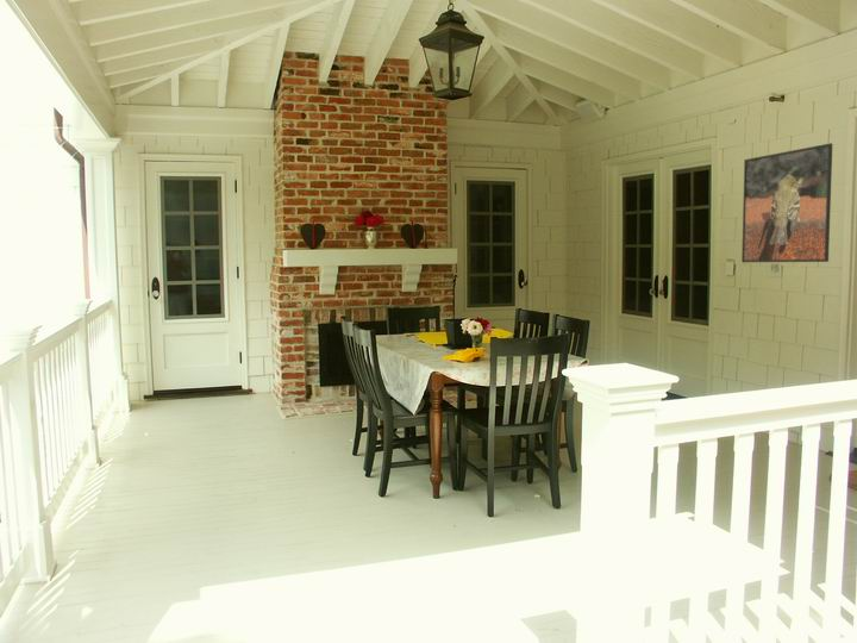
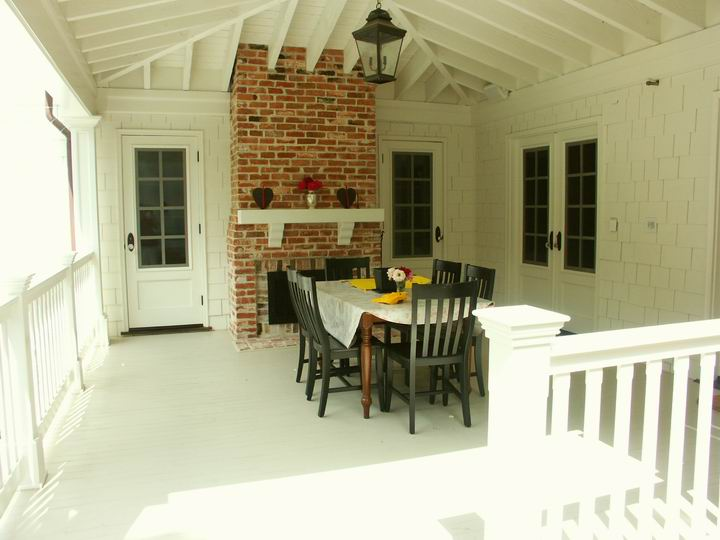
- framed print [740,142,833,263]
